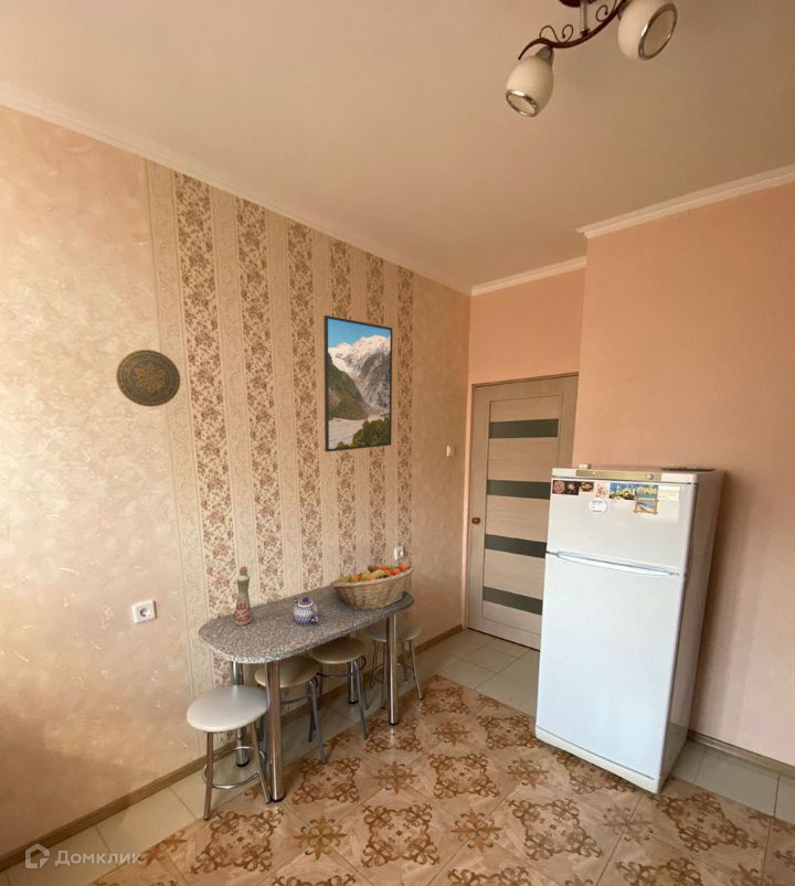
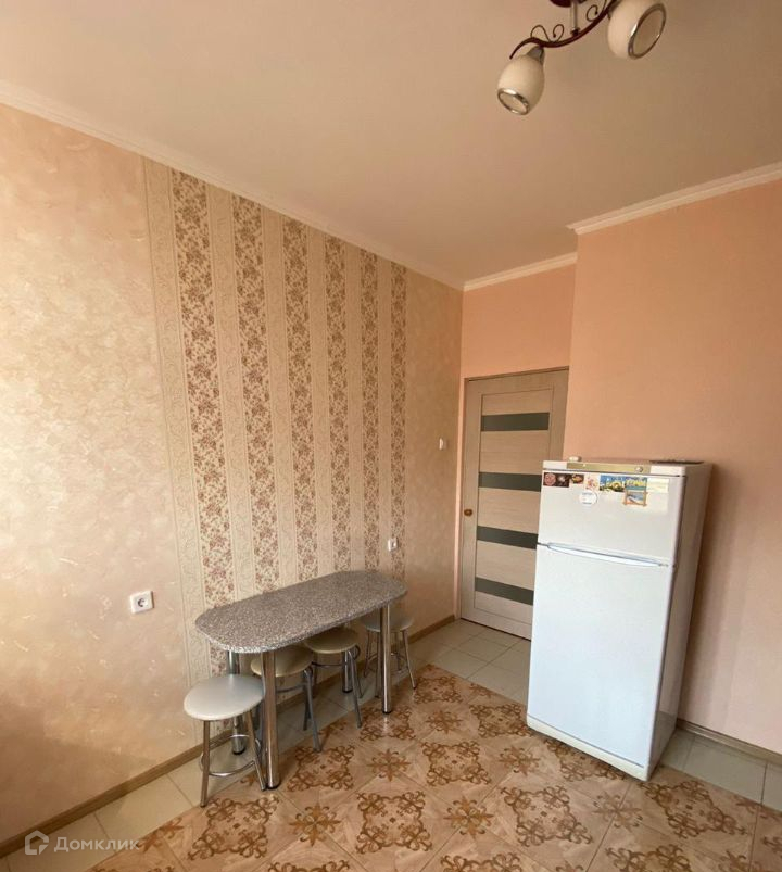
- fruit basket [329,563,416,610]
- decorative plate [115,349,181,408]
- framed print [322,314,393,452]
- bottle [233,566,254,627]
- teapot [293,596,319,626]
